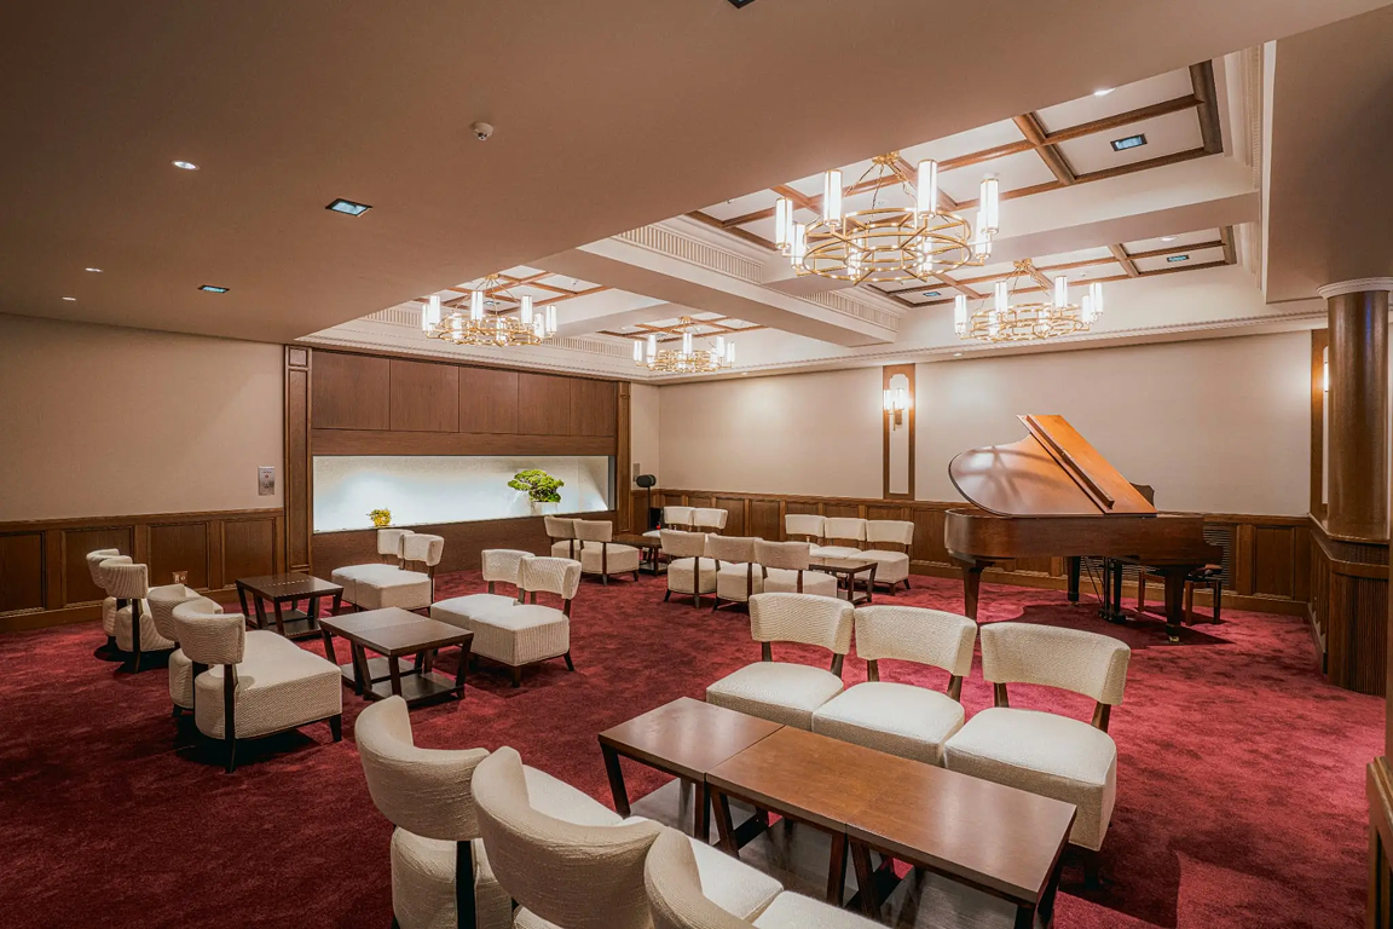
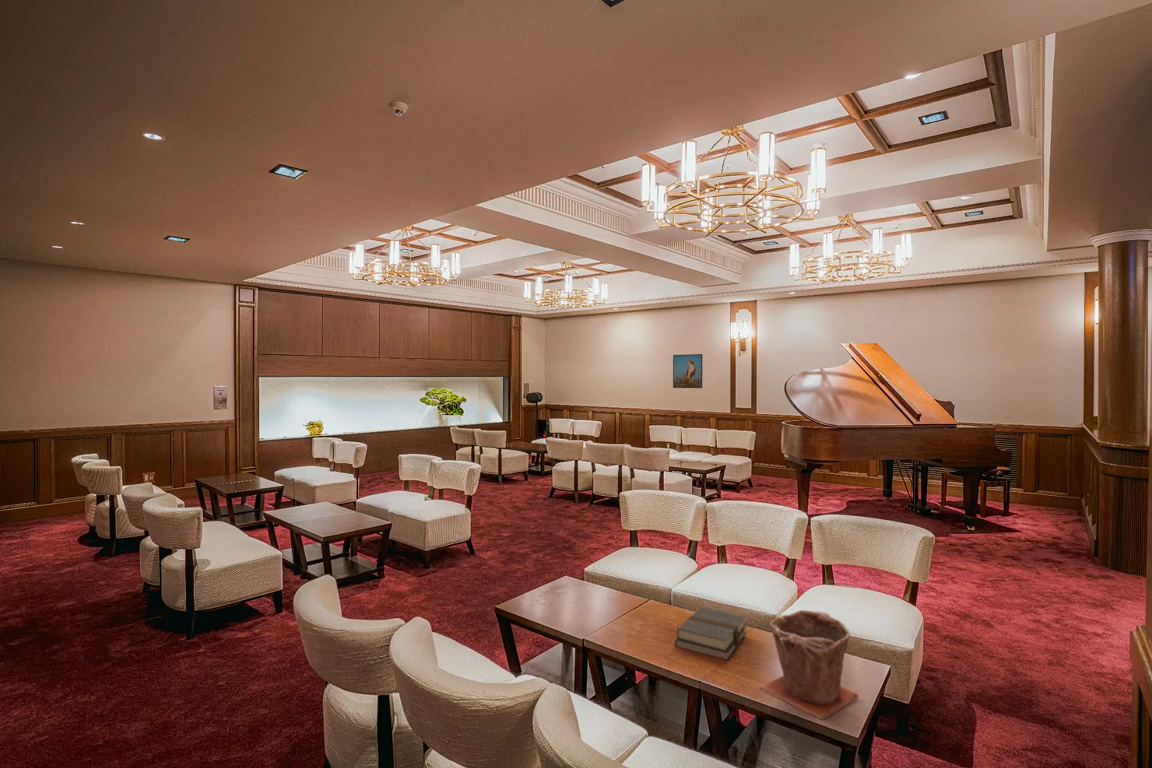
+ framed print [672,353,703,389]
+ plant pot [760,609,859,721]
+ book [674,606,747,662]
